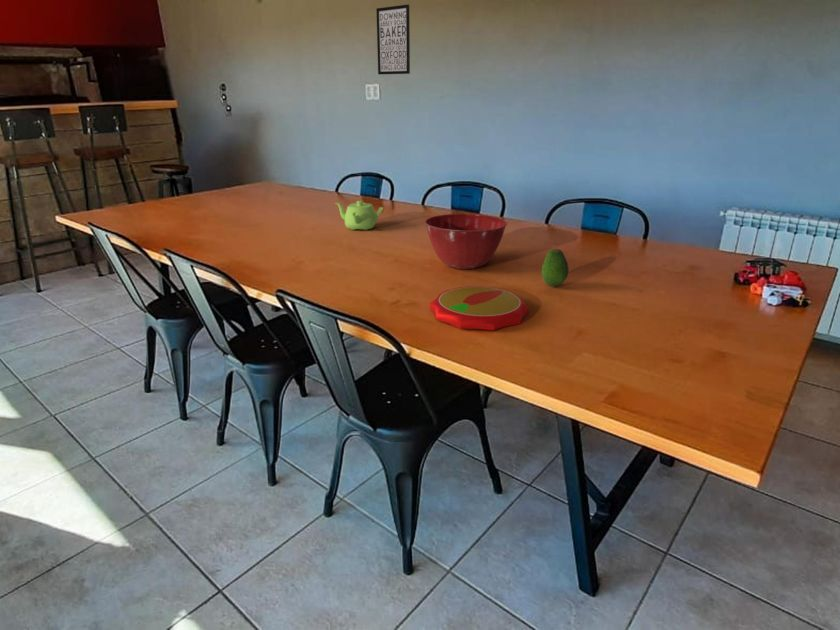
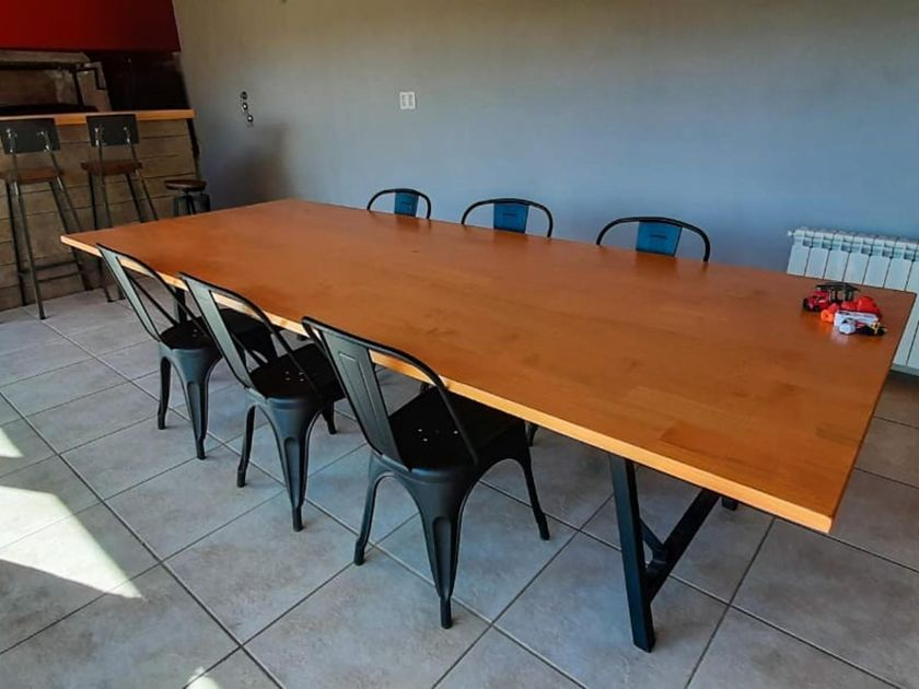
- mixing bowl [424,213,508,270]
- plate [429,285,530,331]
- wall art [375,4,411,75]
- teapot [333,200,384,231]
- fruit [541,248,570,287]
